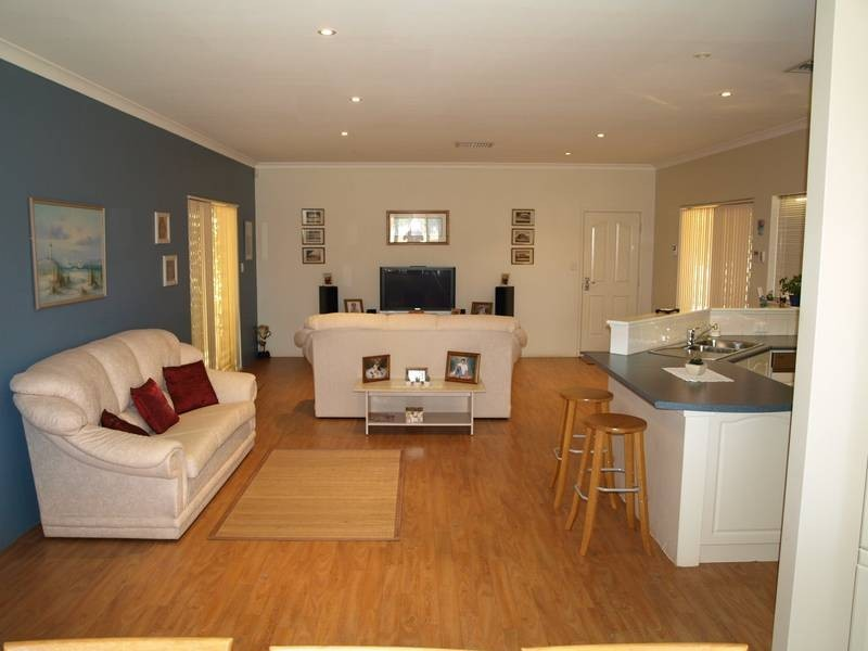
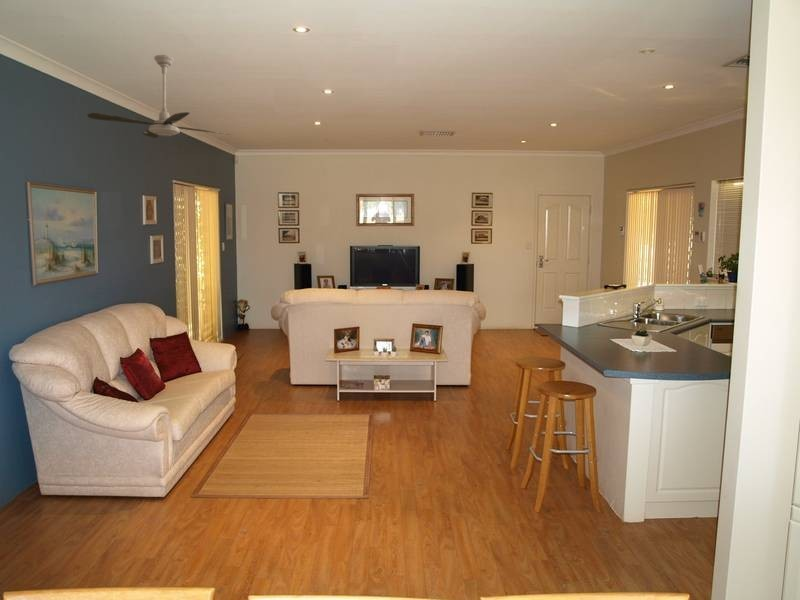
+ ceiling fan [87,54,232,139]
